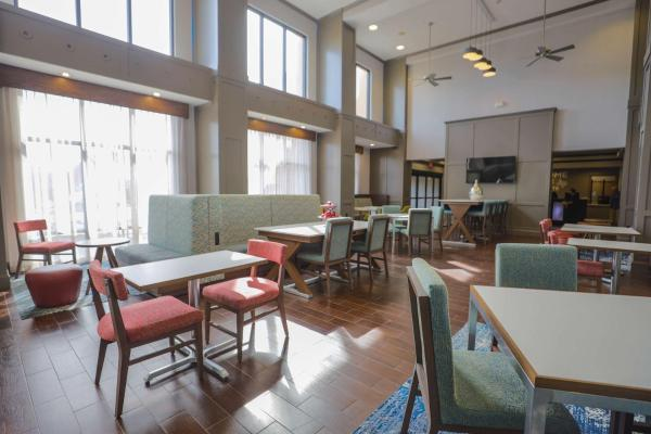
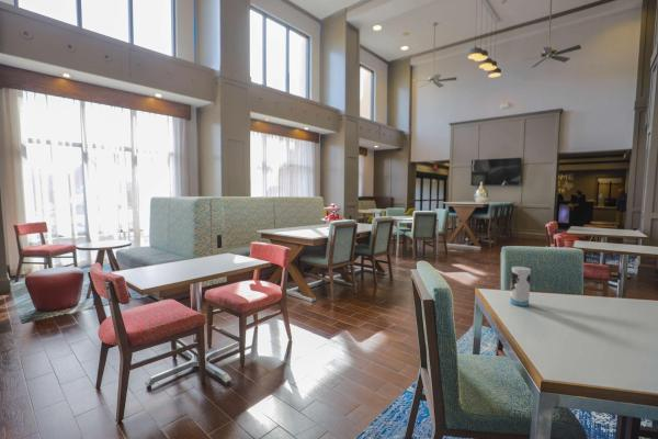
+ cup [509,266,532,307]
